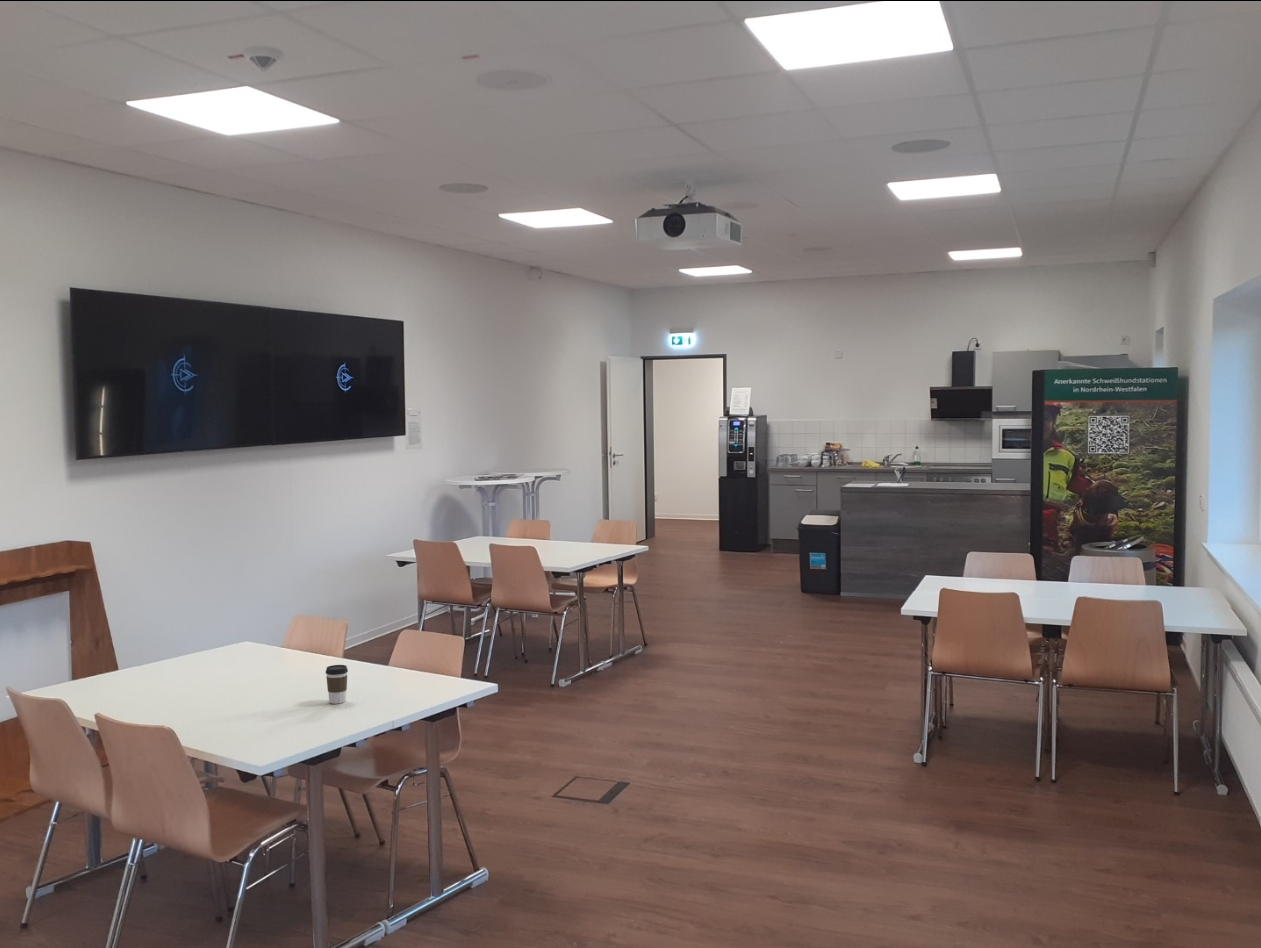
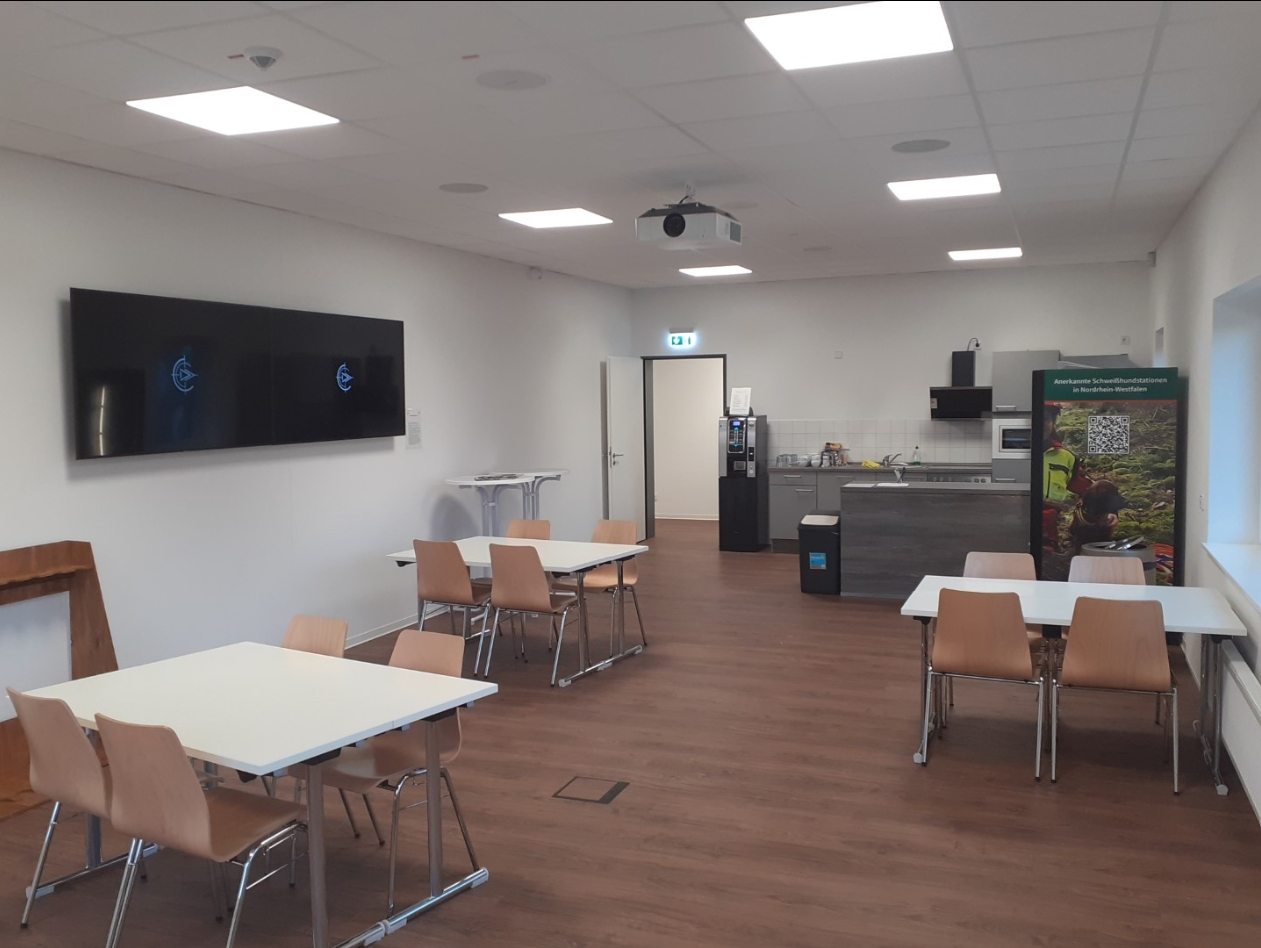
- coffee cup [325,664,349,705]
